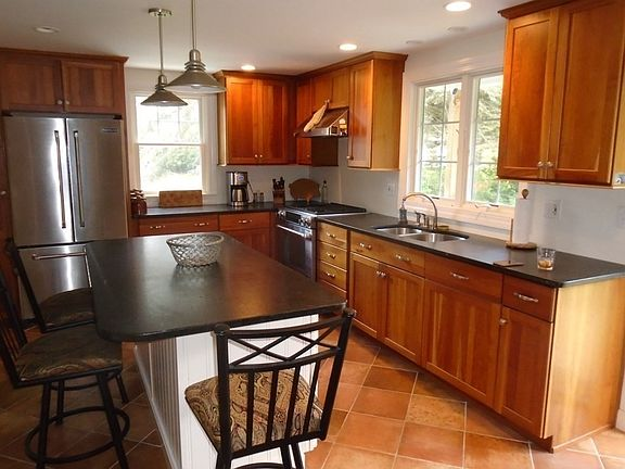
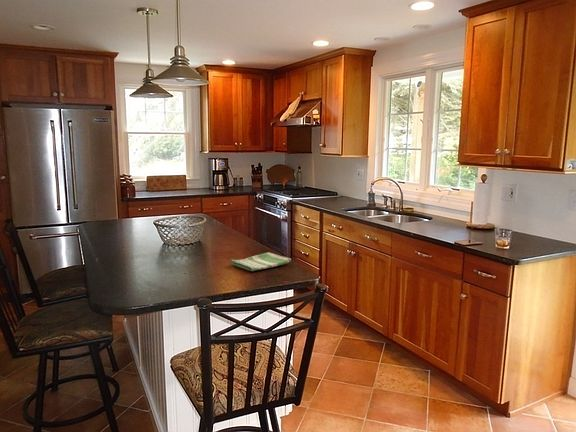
+ dish towel [230,251,292,272]
